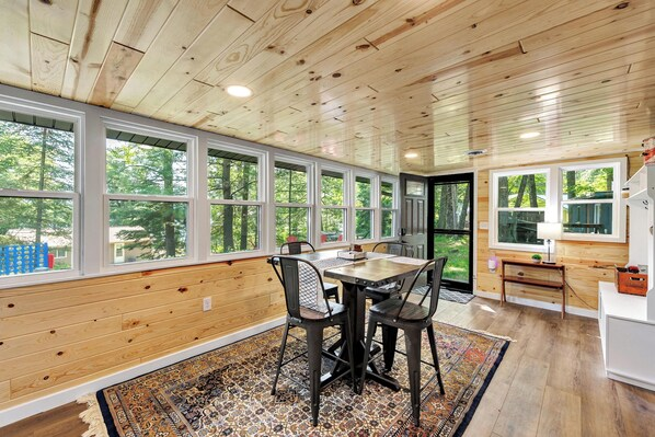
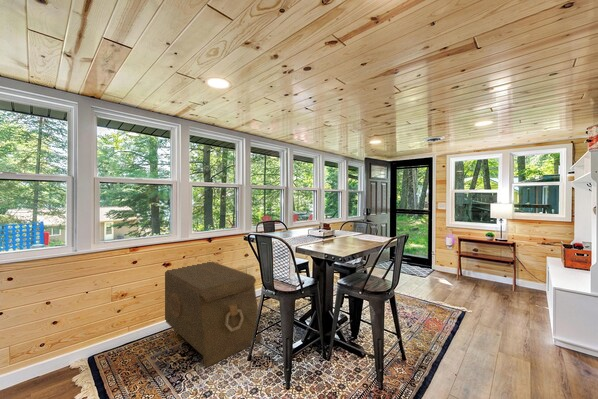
+ storage trunk [164,261,263,368]
